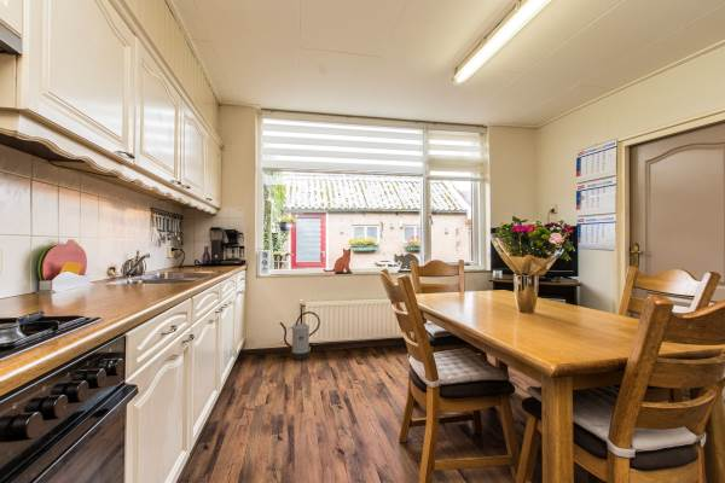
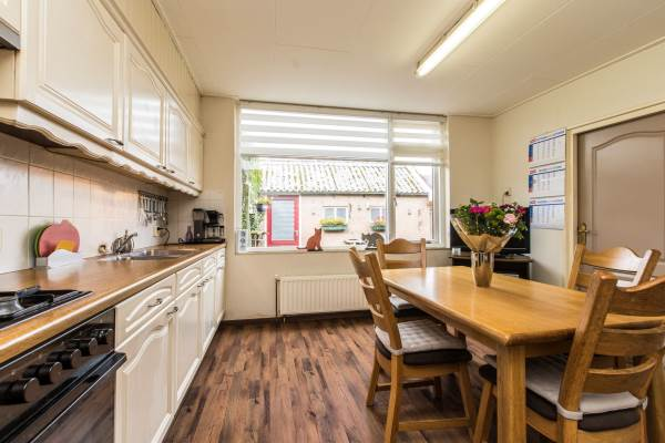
- watering can [278,310,321,361]
